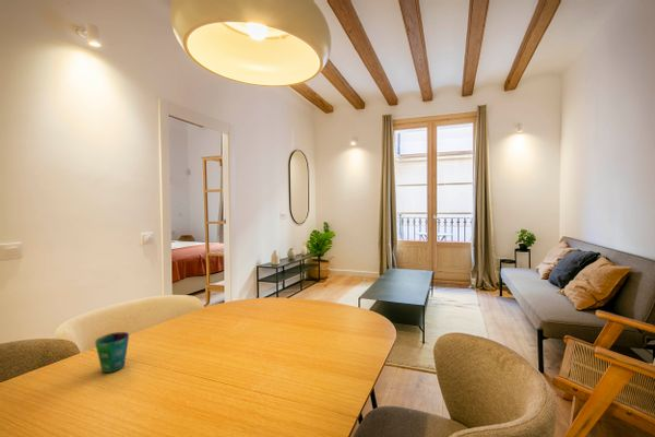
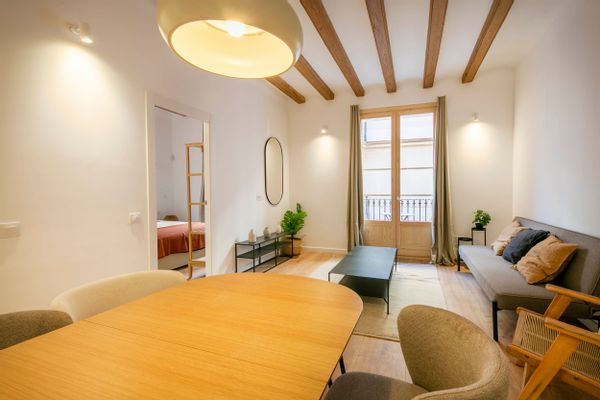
- cup [94,331,130,374]
